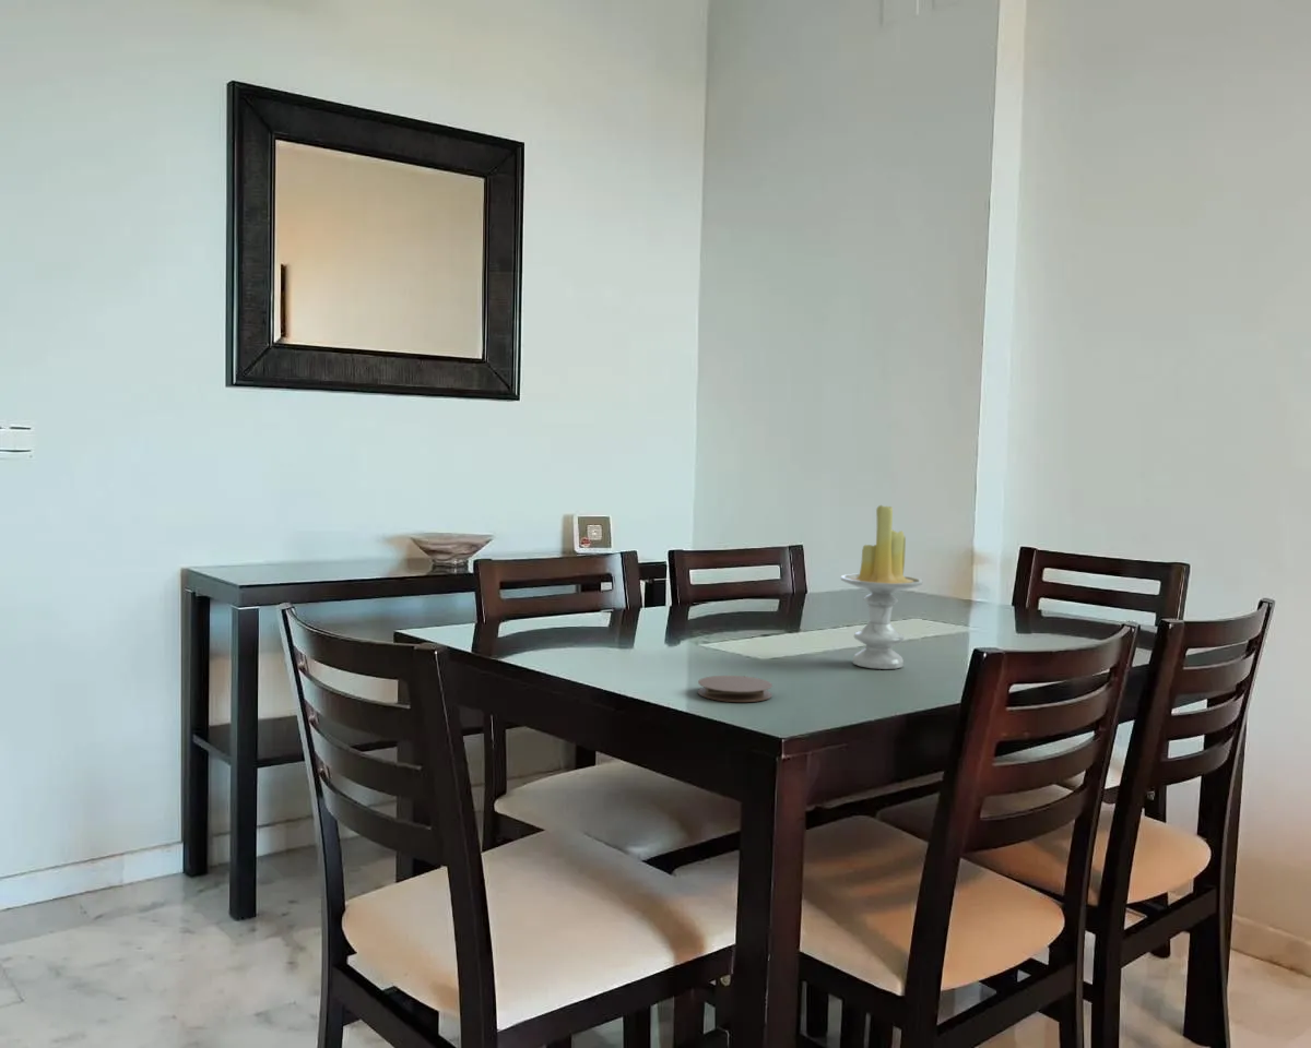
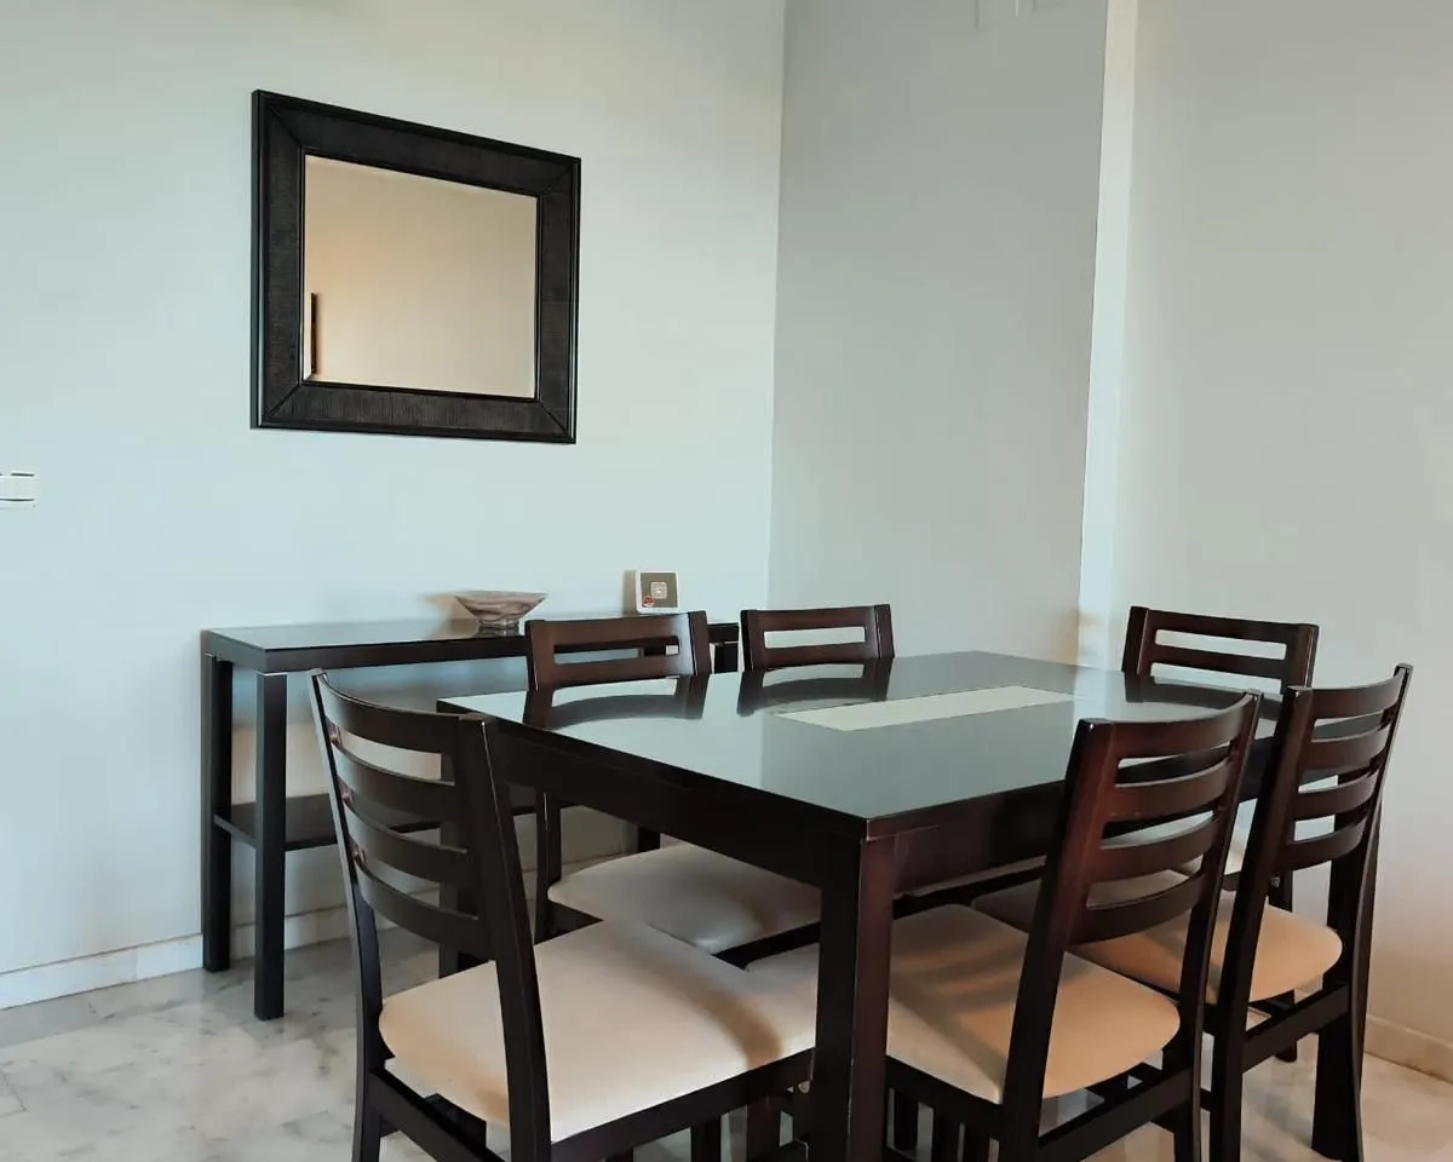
- candle [840,504,923,670]
- coaster [697,675,773,703]
